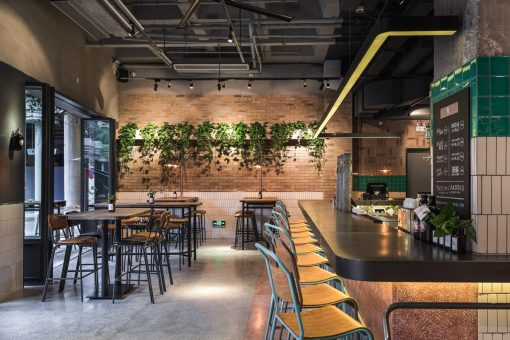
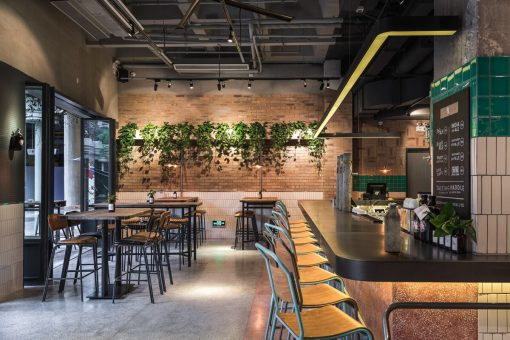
+ water bottle [383,202,402,253]
